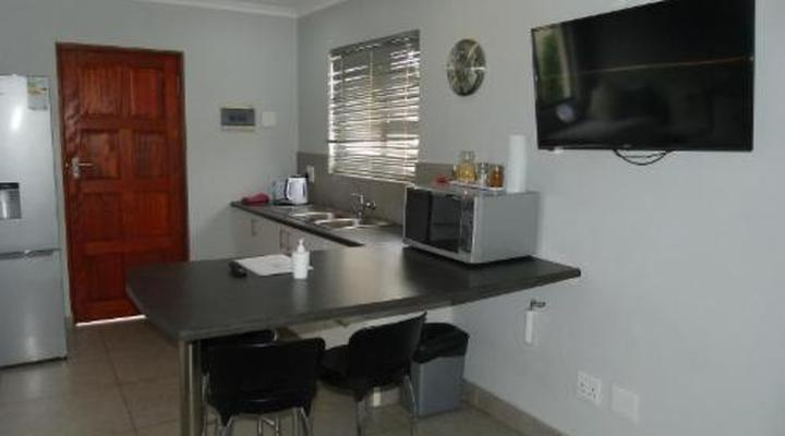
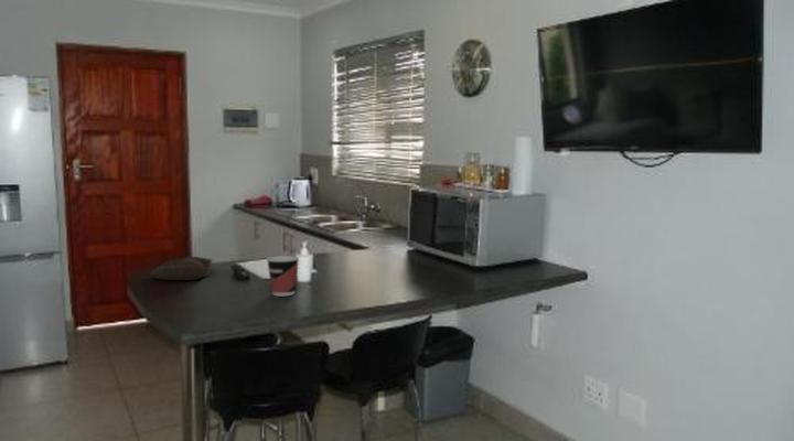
+ cup [266,255,300,297]
+ bowl [148,256,213,281]
